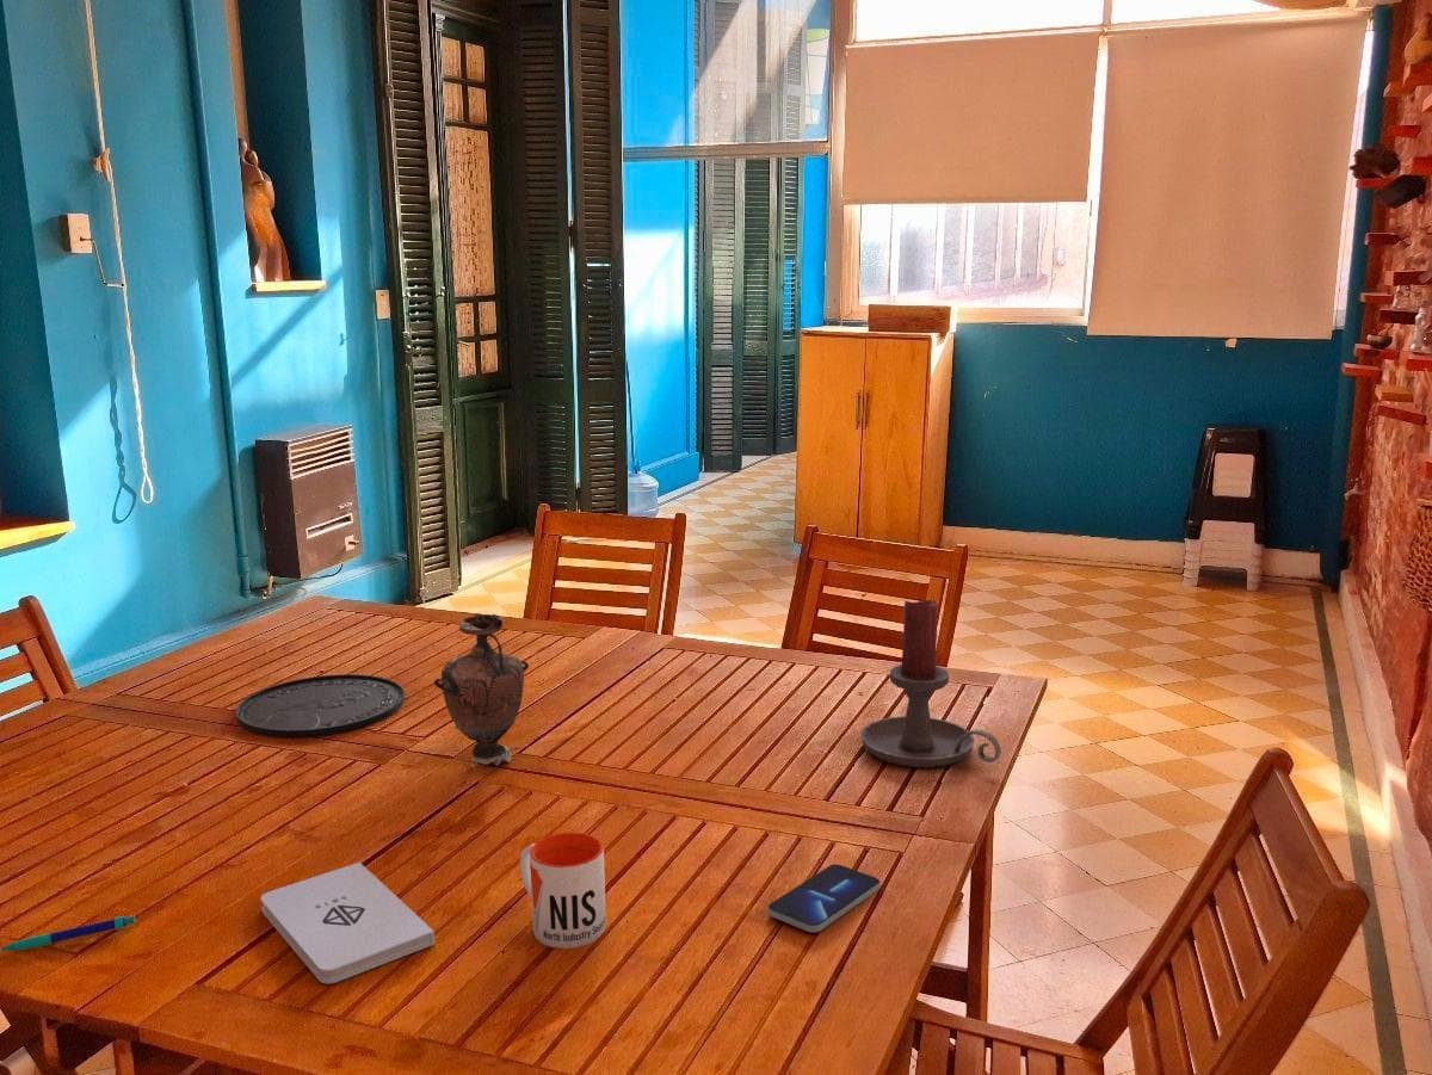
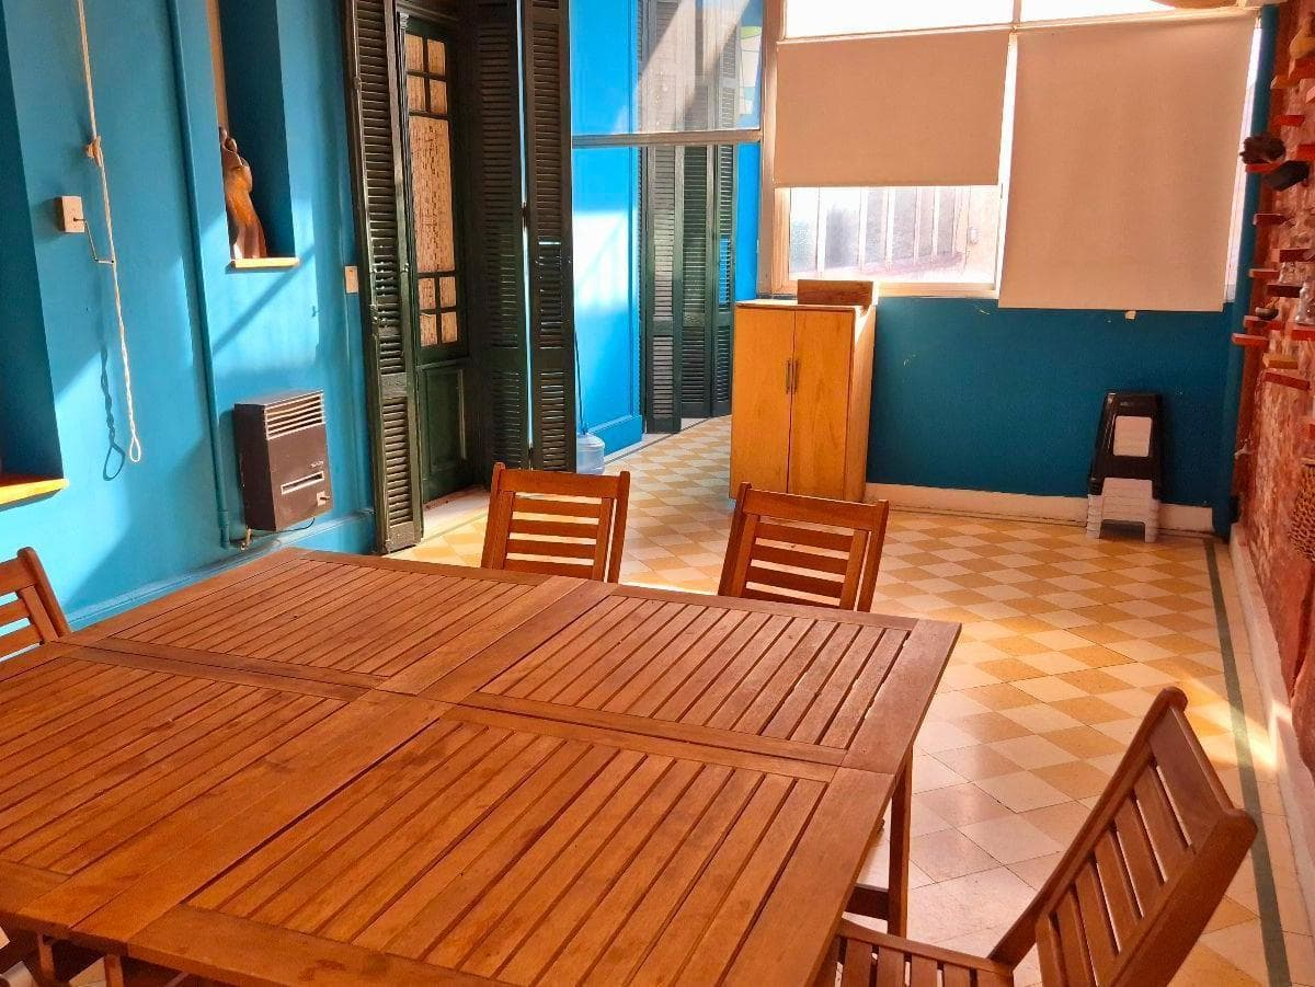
- mug [519,832,607,950]
- smartphone [766,864,882,933]
- plate [235,673,406,739]
- pen [0,915,136,952]
- notepad [260,861,436,984]
- vase [433,613,530,766]
- candle holder [859,598,1002,768]
